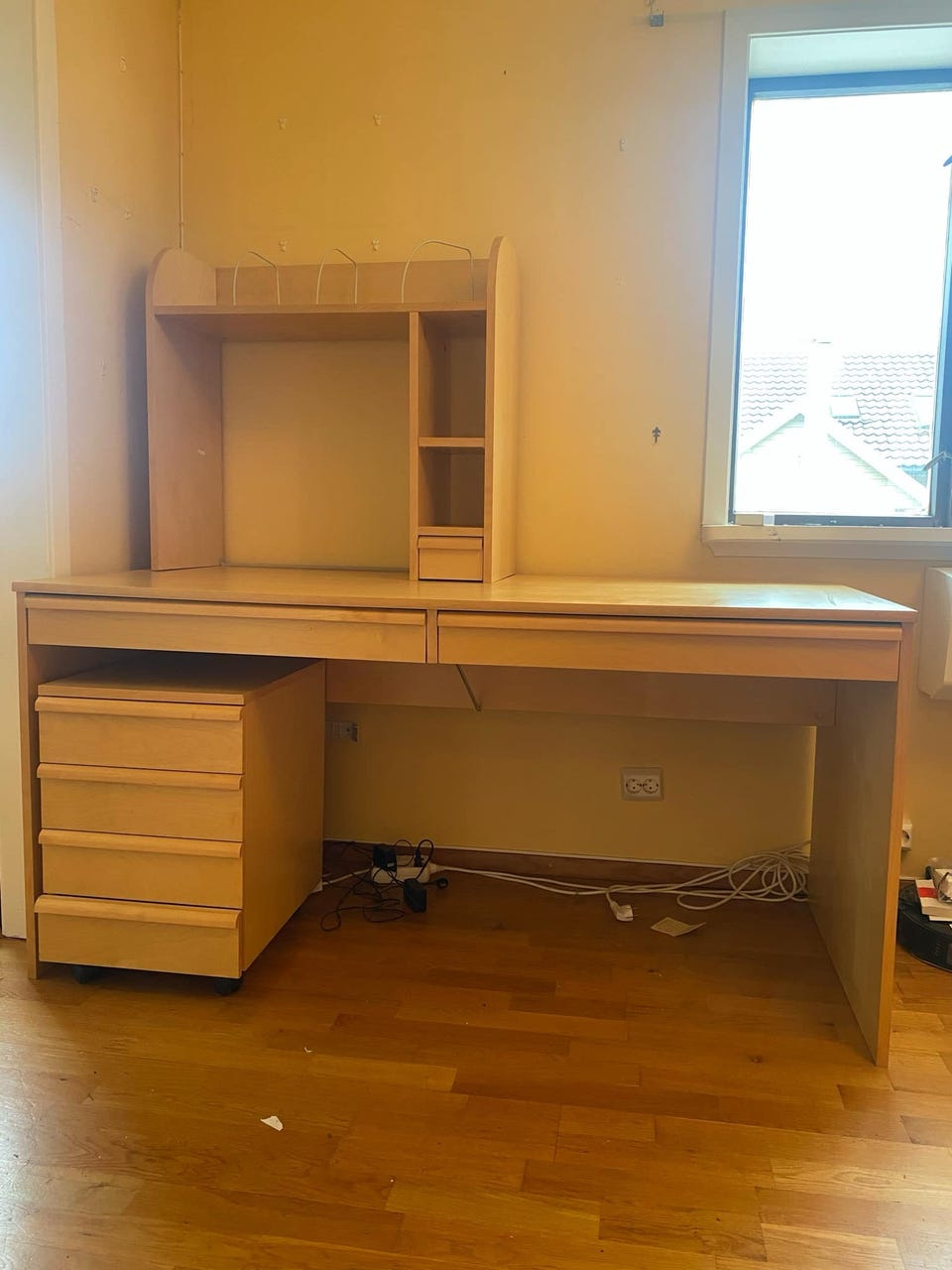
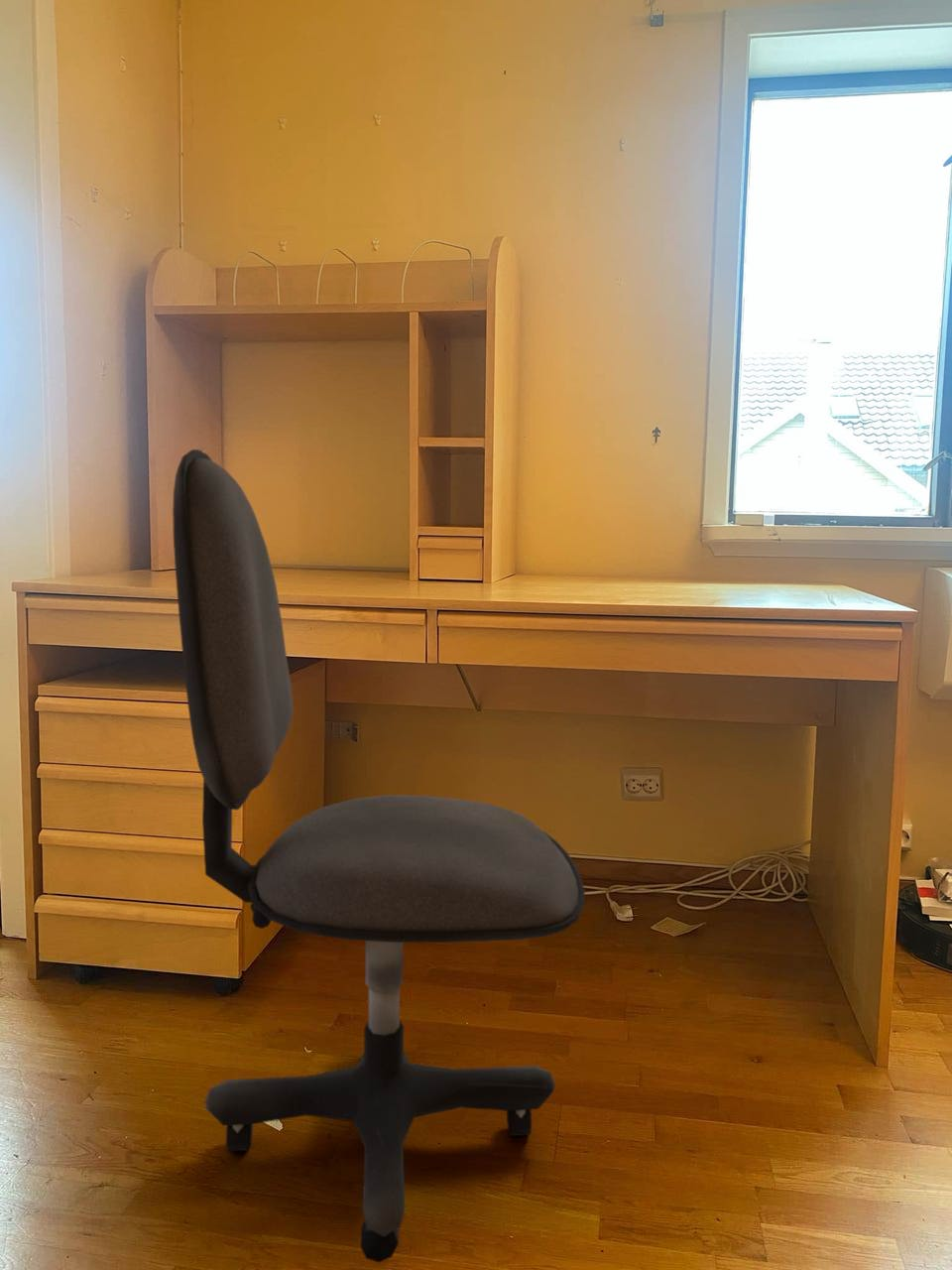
+ office chair [172,448,586,1263]
